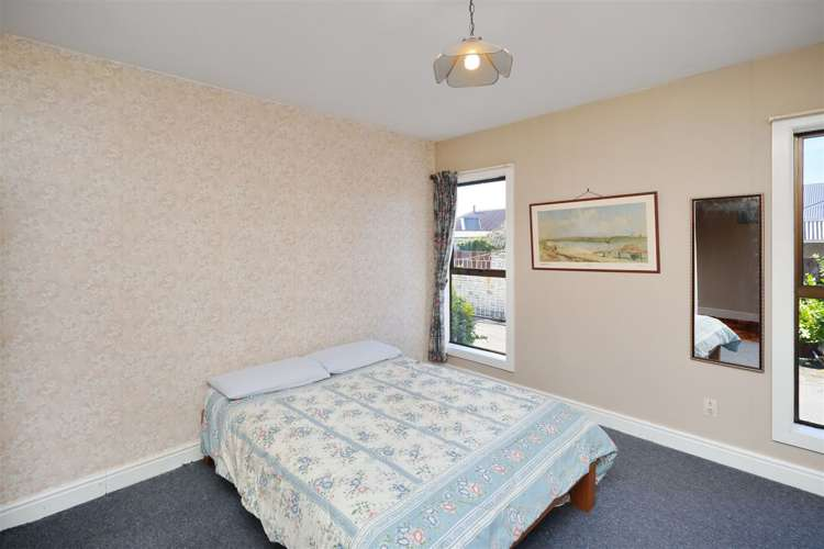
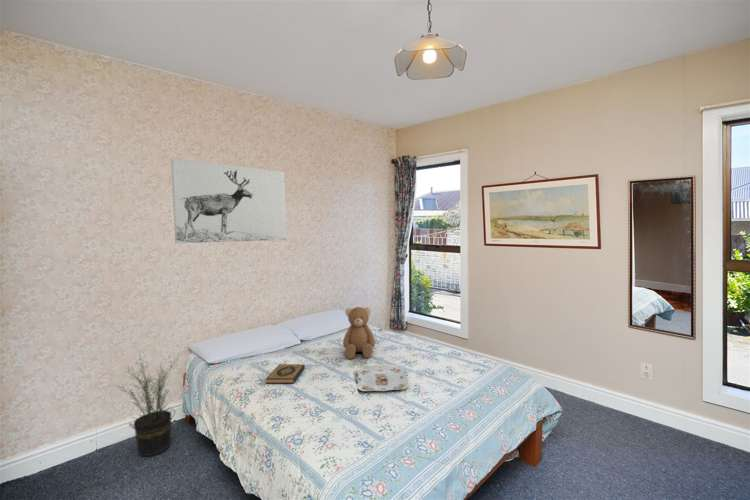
+ serving tray [355,365,410,392]
+ teddy bear [342,306,376,360]
+ hardback book [265,363,306,385]
+ potted plant [109,353,181,457]
+ wall art [170,157,288,244]
